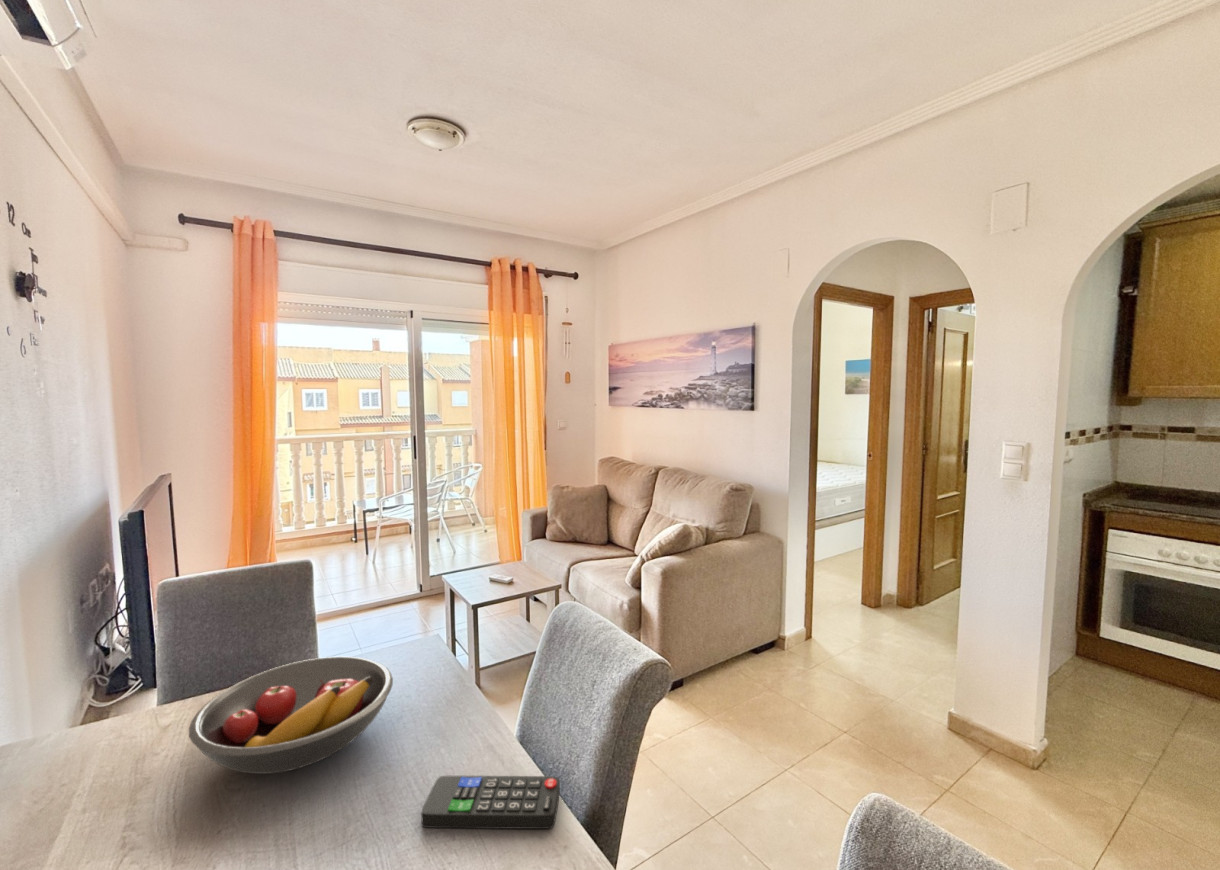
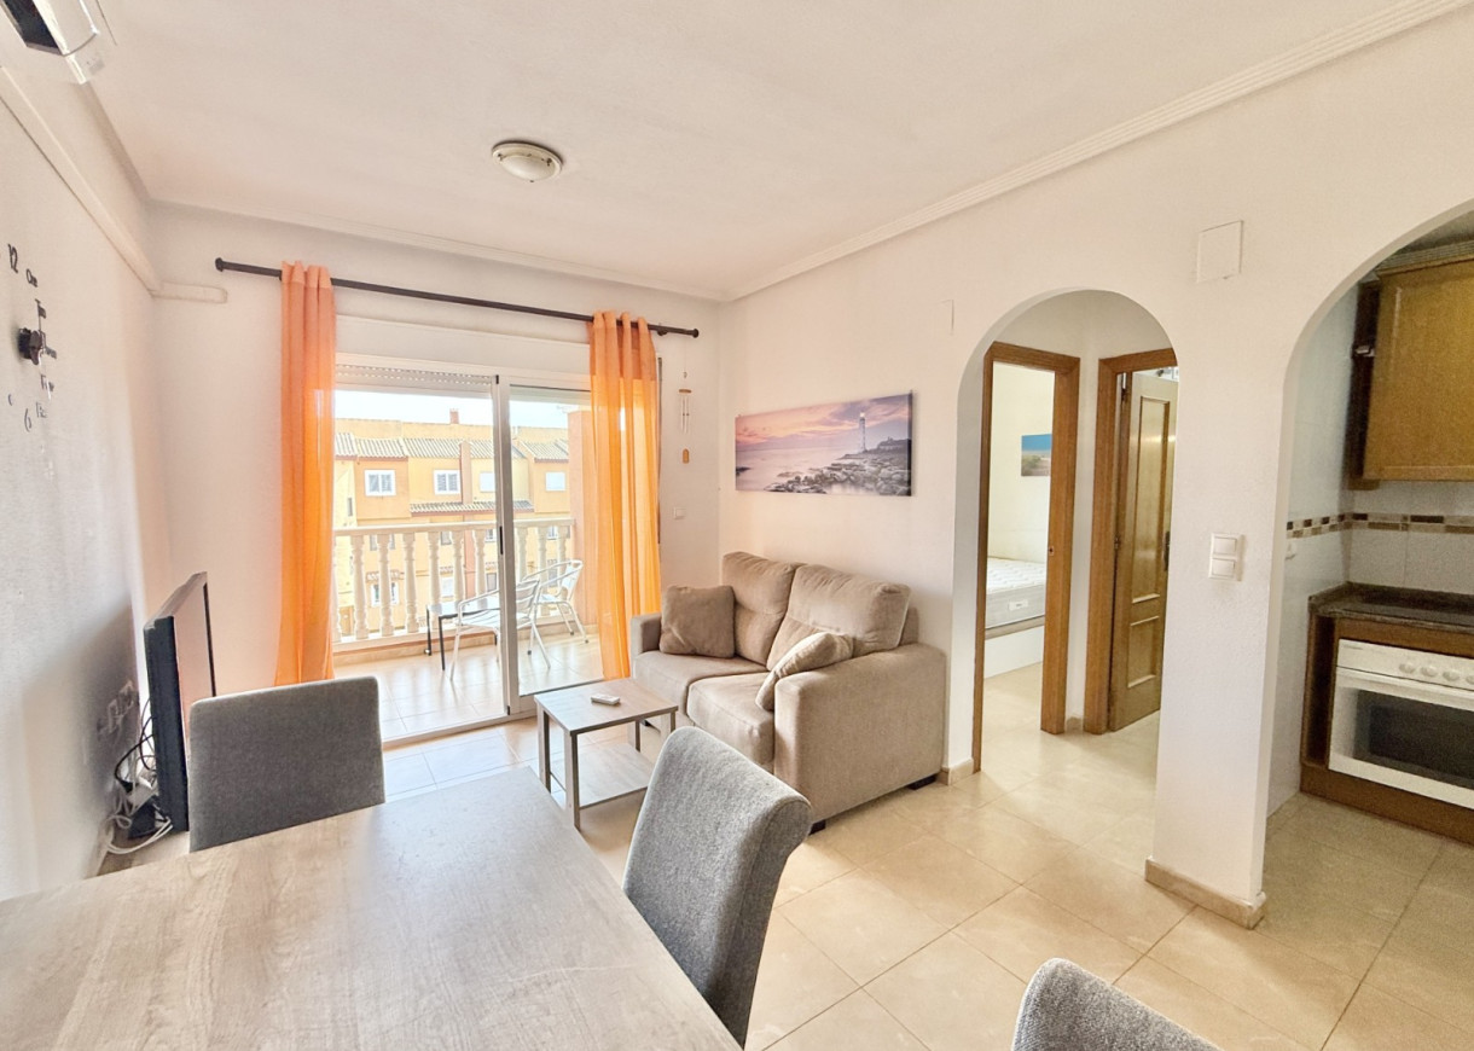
- remote control [420,775,561,830]
- fruit bowl [188,656,394,775]
